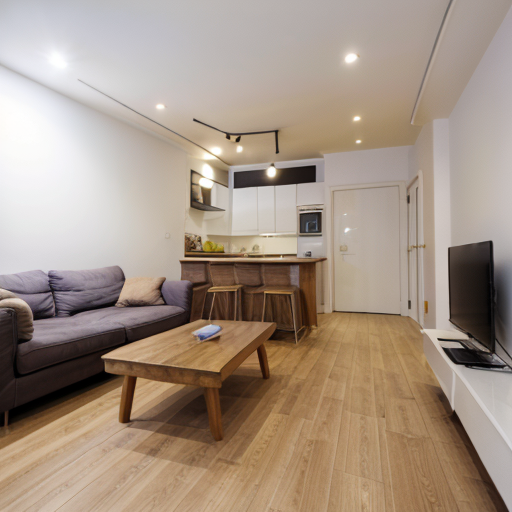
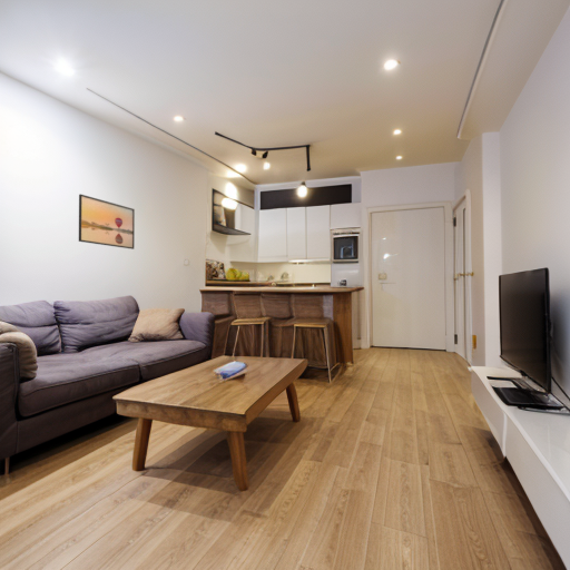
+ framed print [78,194,136,250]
